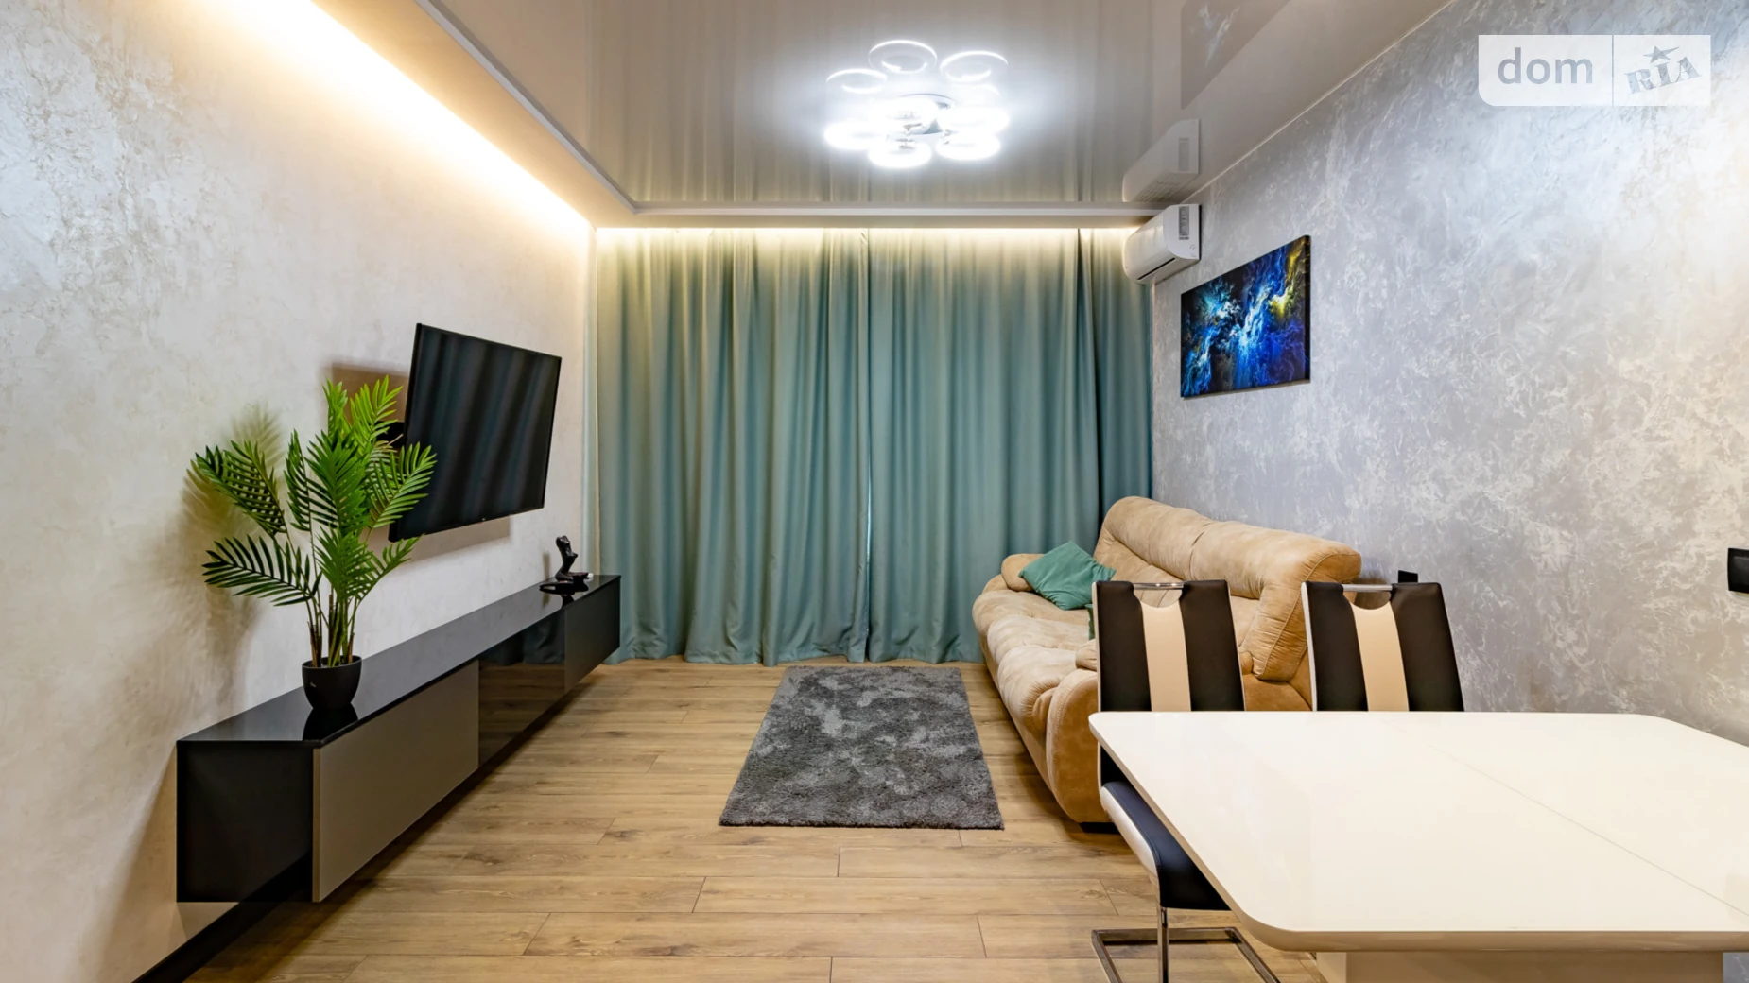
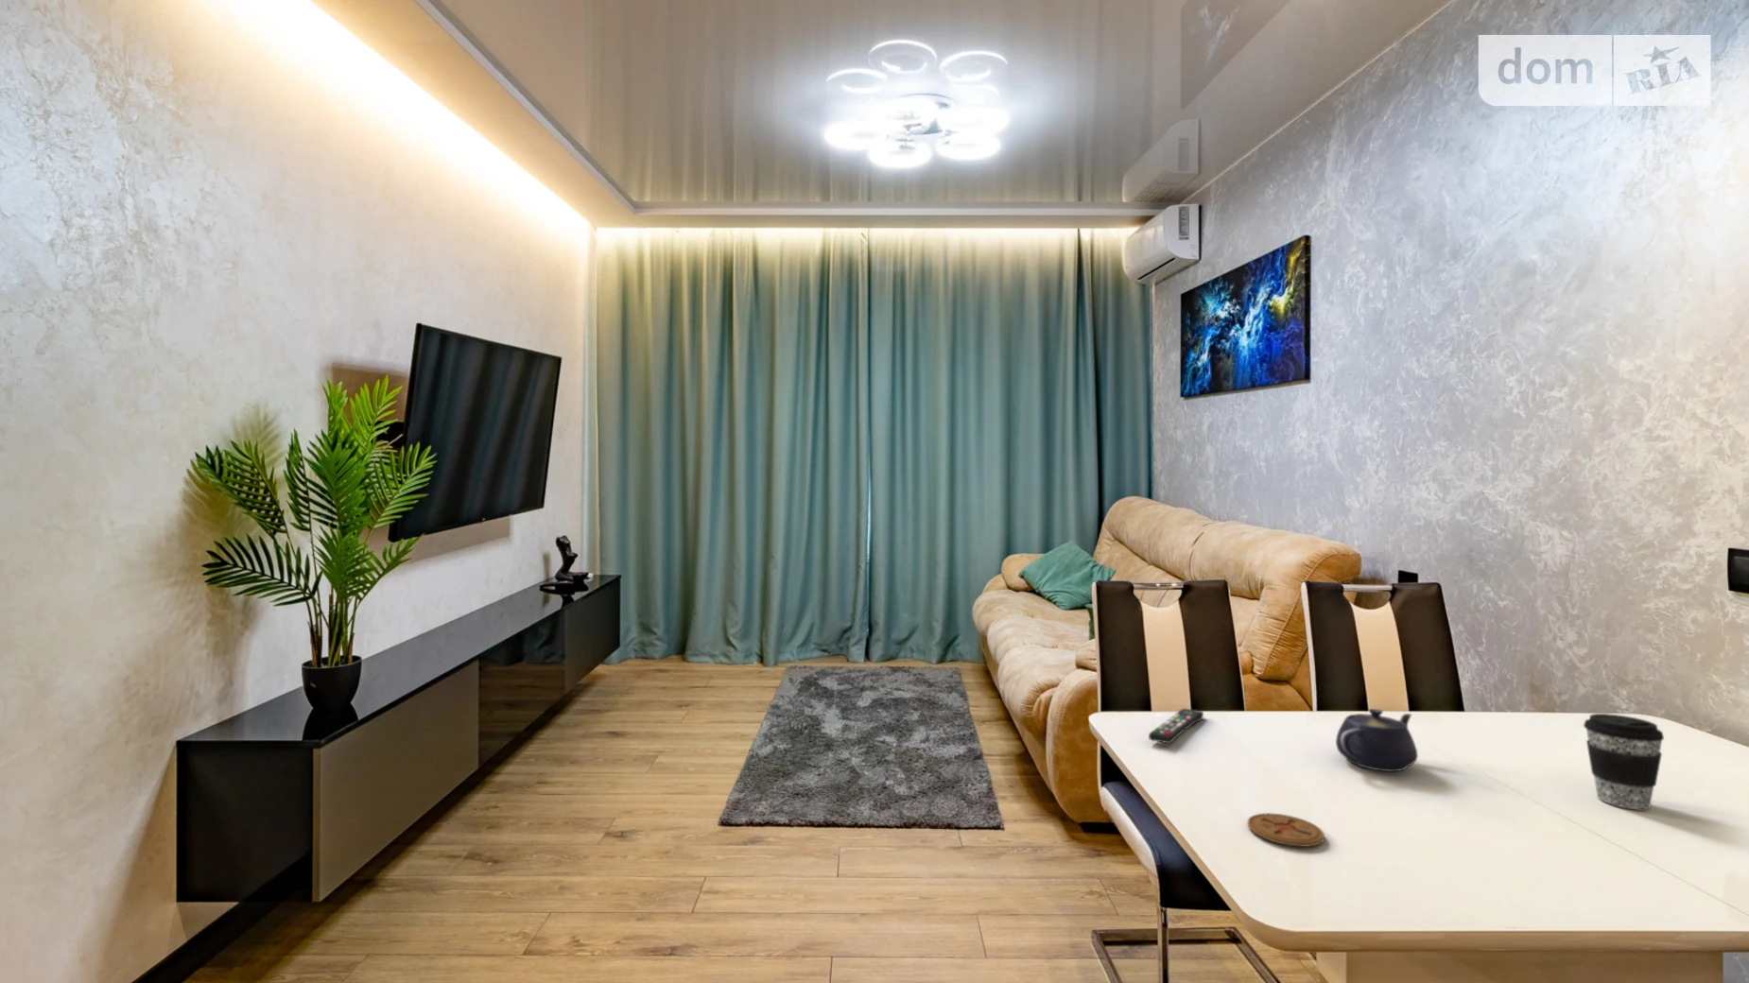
+ coaster [1247,811,1325,847]
+ coffee cup [1582,713,1665,810]
+ remote control [1147,707,1205,744]
+ teapot [1335,708,1419,772]
